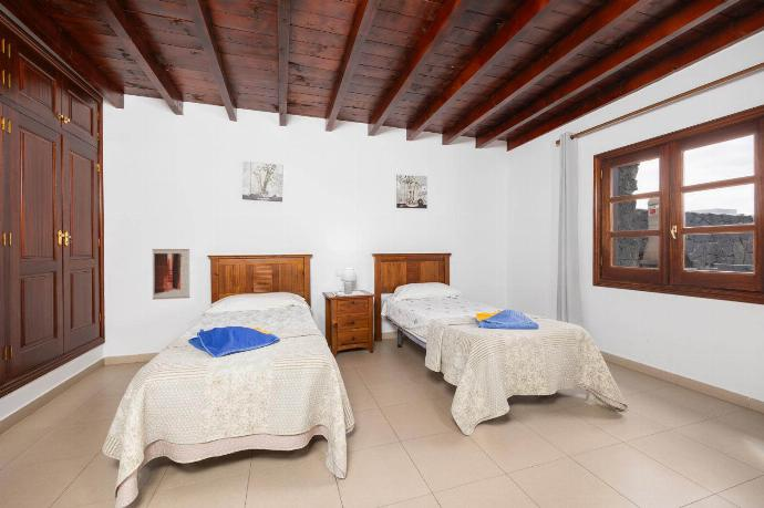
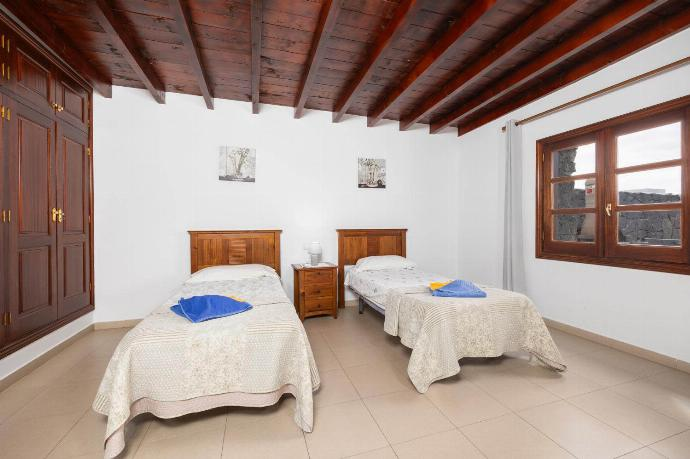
- wall art [151,248,192,301]
